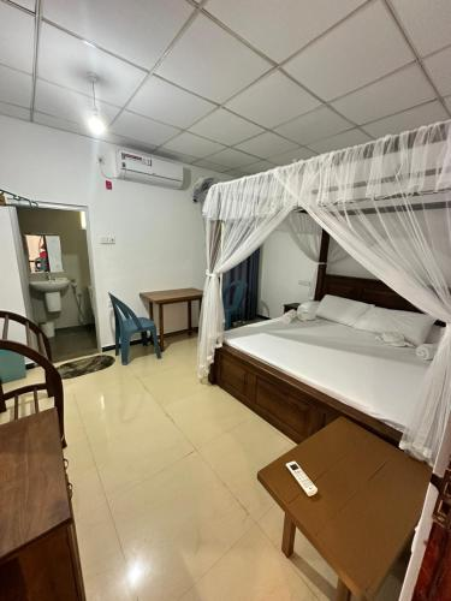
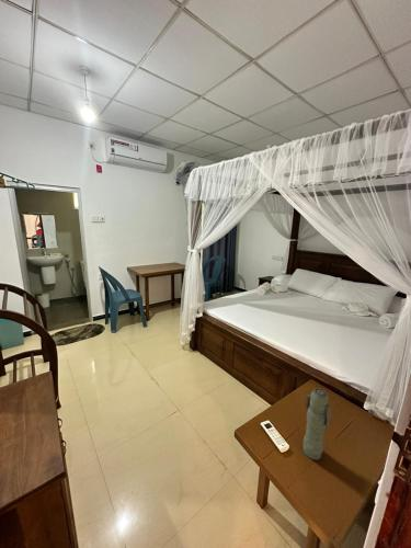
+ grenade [301,387,333,461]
